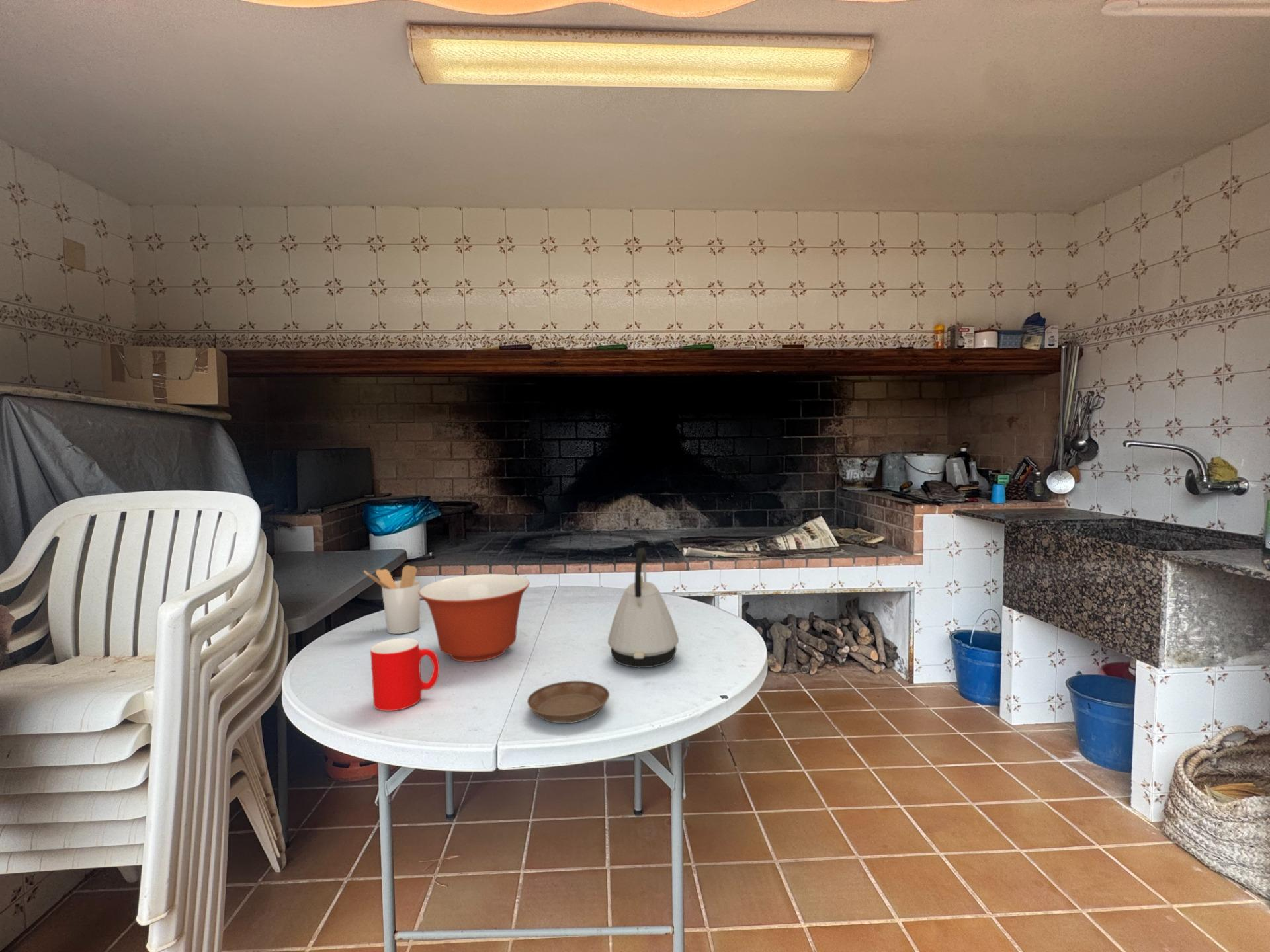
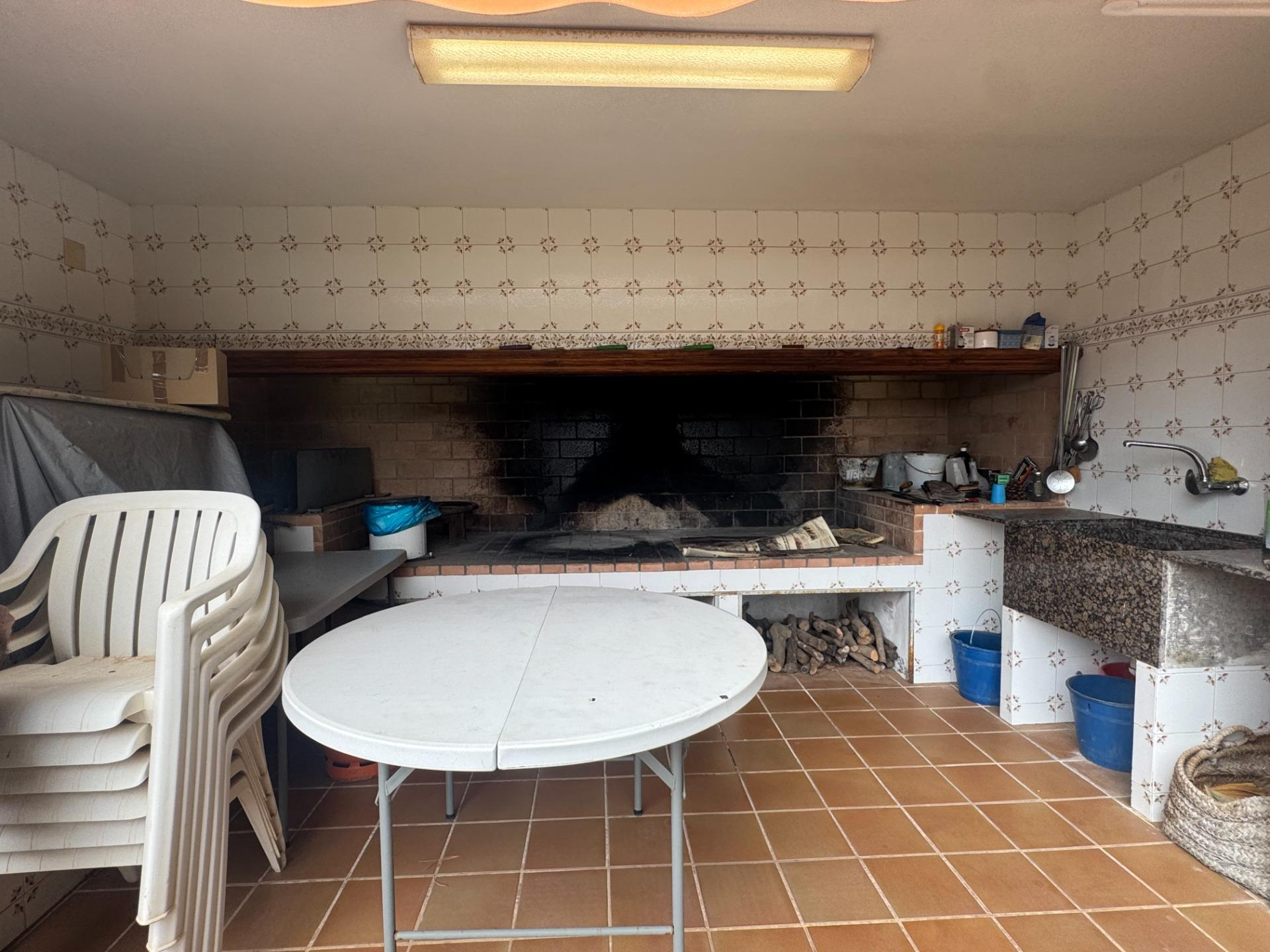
- mixing bowl [419,573,530,663]
- utensil holder [363,565,421,635]
- kettle [607,547,679,668]
- cup [370,637,440,711]
- saucer [527,680,610,724]
